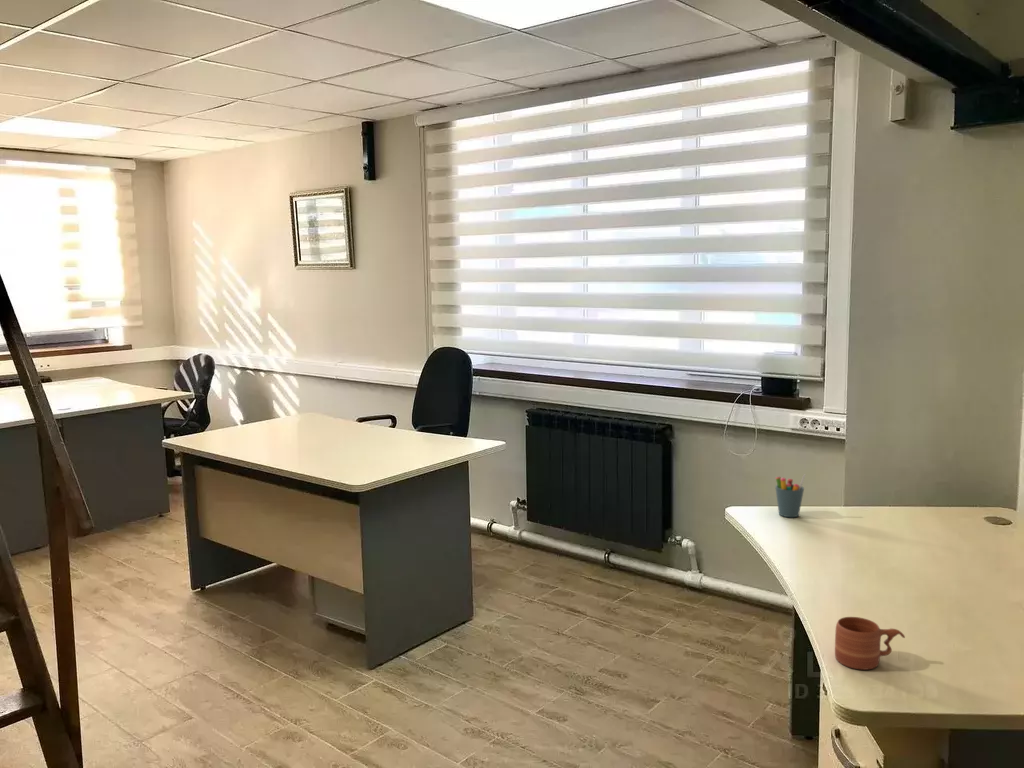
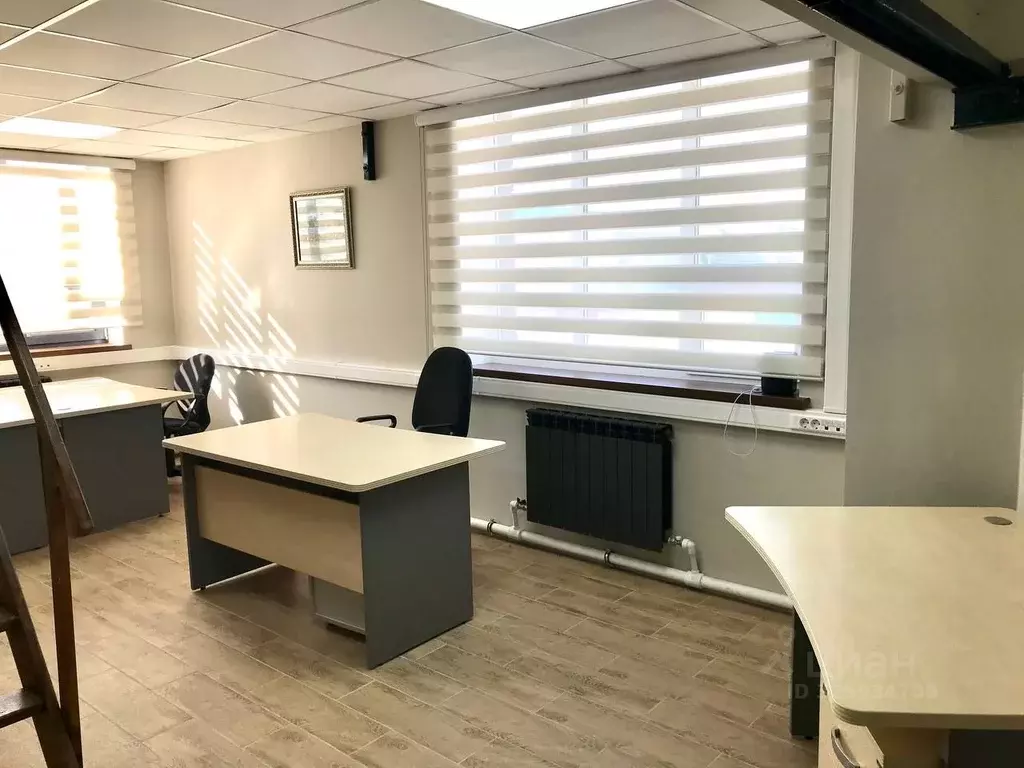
- pen holder [774,473,807,518]
- mug [834,616,906,671]
